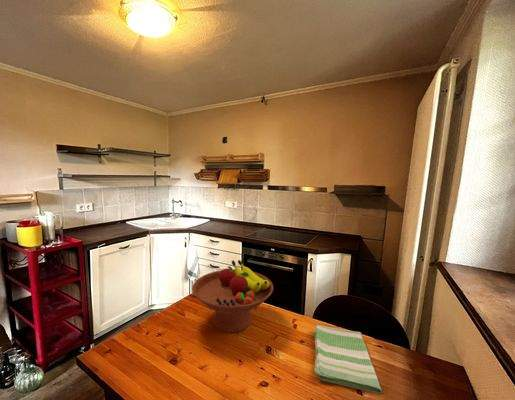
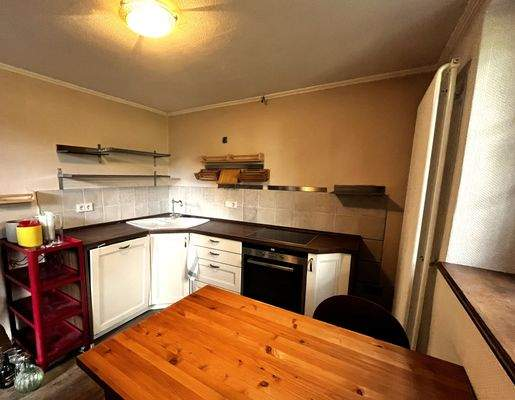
- fruit bowl [191,259,274,334]
- dish towel [314,324,383,394]
